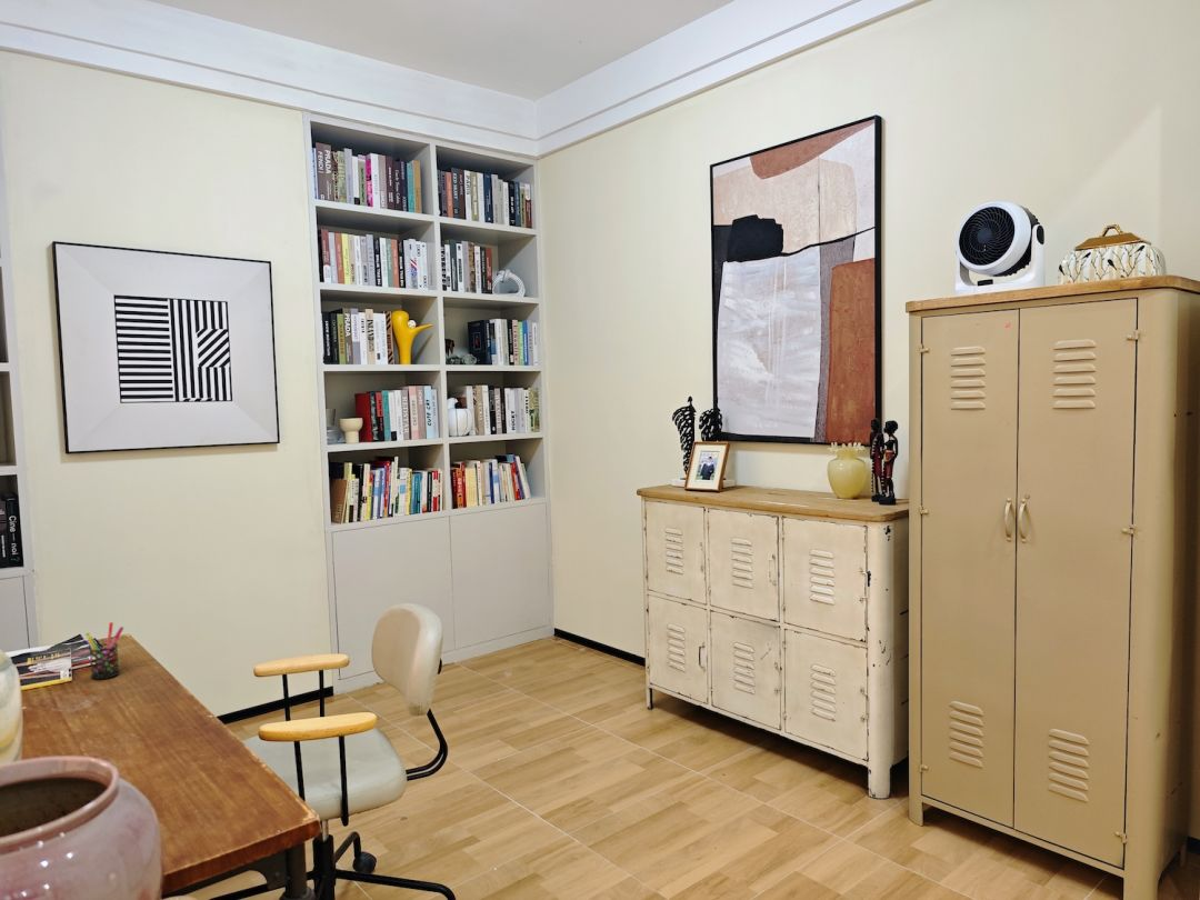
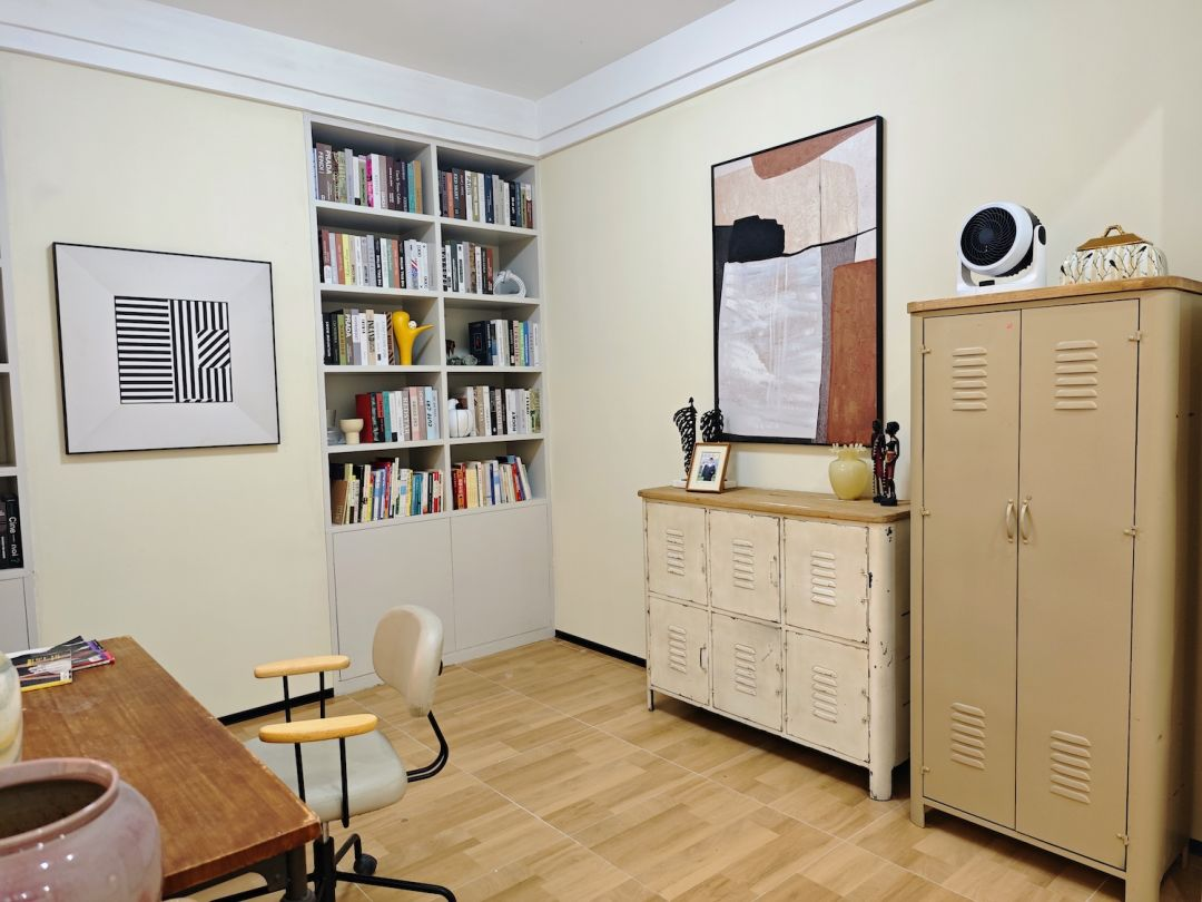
- pen holder [84,621,124,680]
